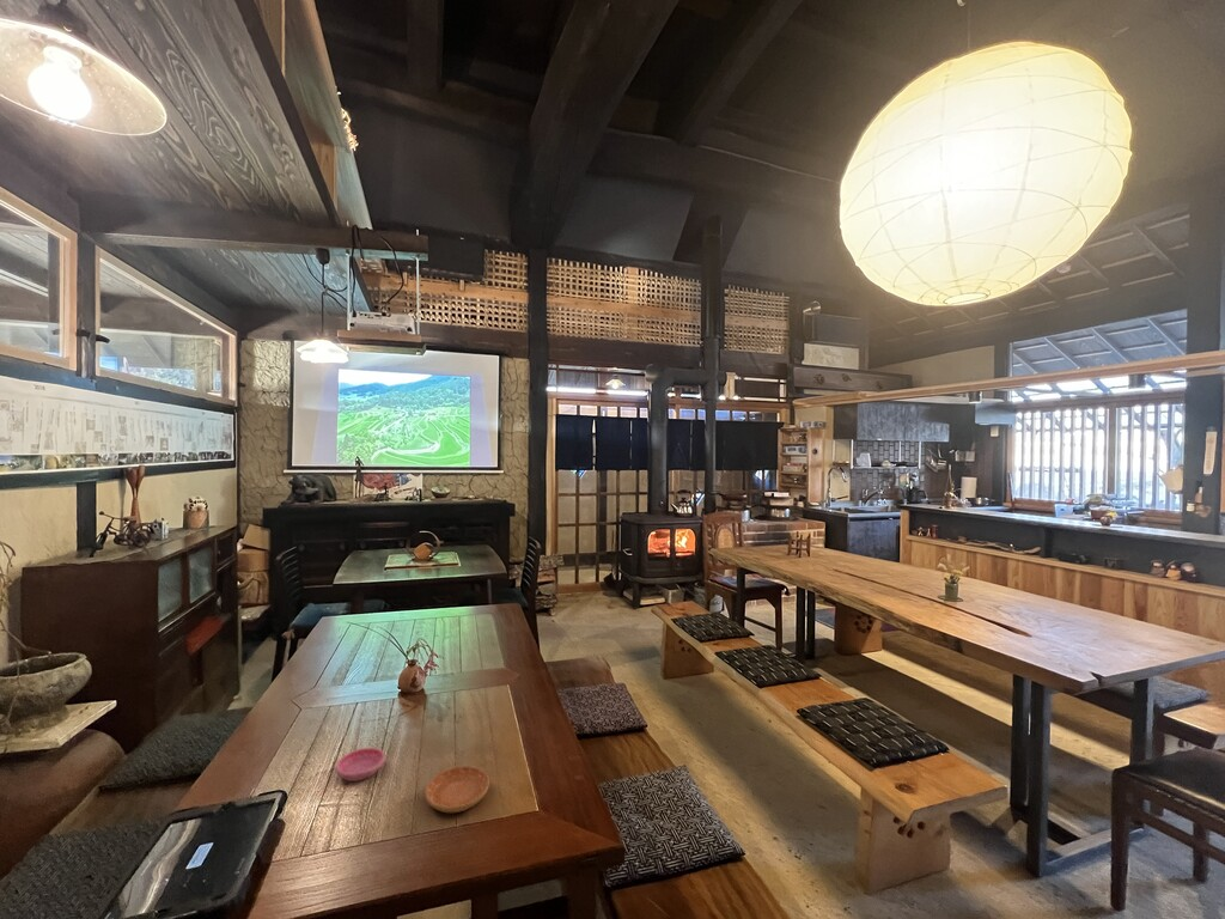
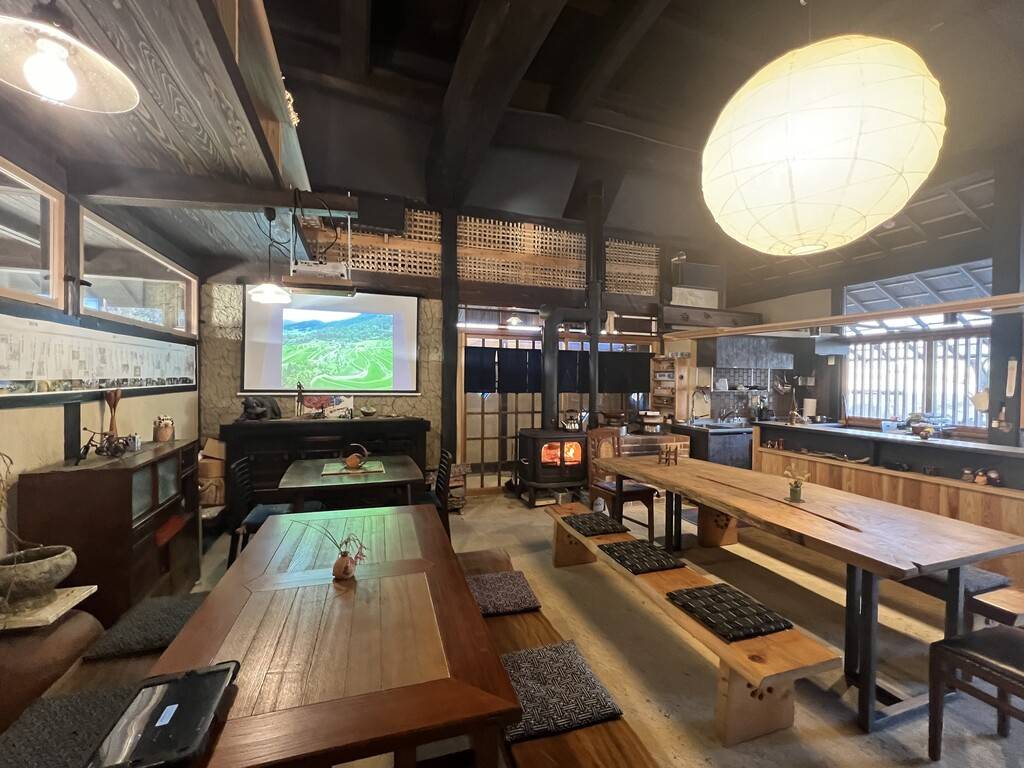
- saucer [423,765,490,814]
- saucer [334,747,386,783]
